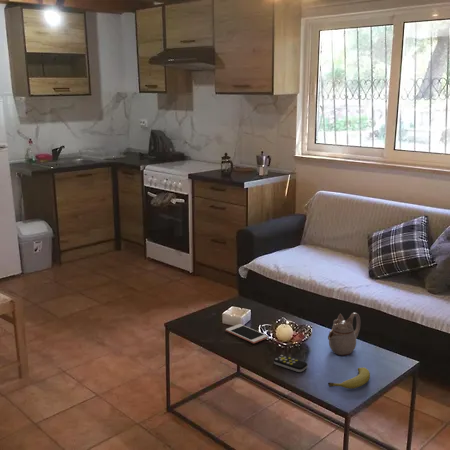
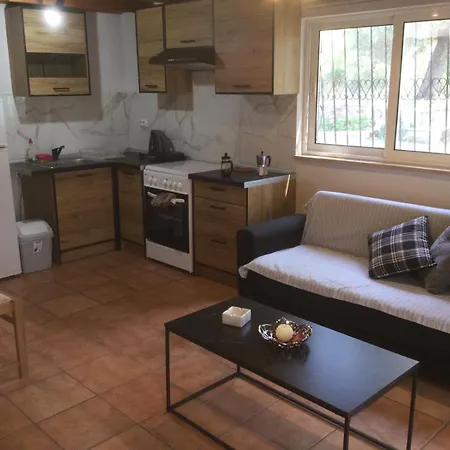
- remote control [273,354,308,373]
- cell phone [225,323,269,344]
- teapot [327,312,361,356]
- fruit [327,367,371,390]
